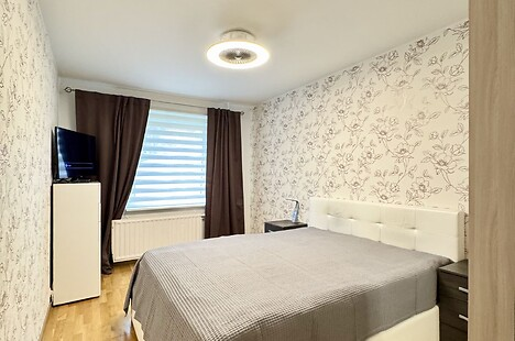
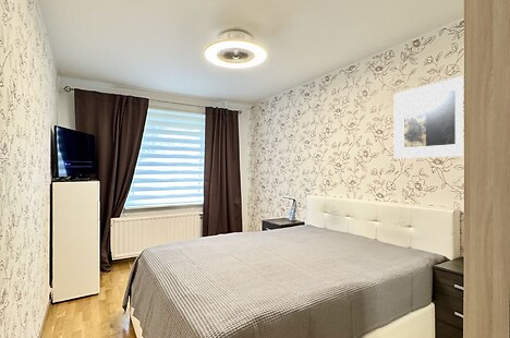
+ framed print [393,75,464,159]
